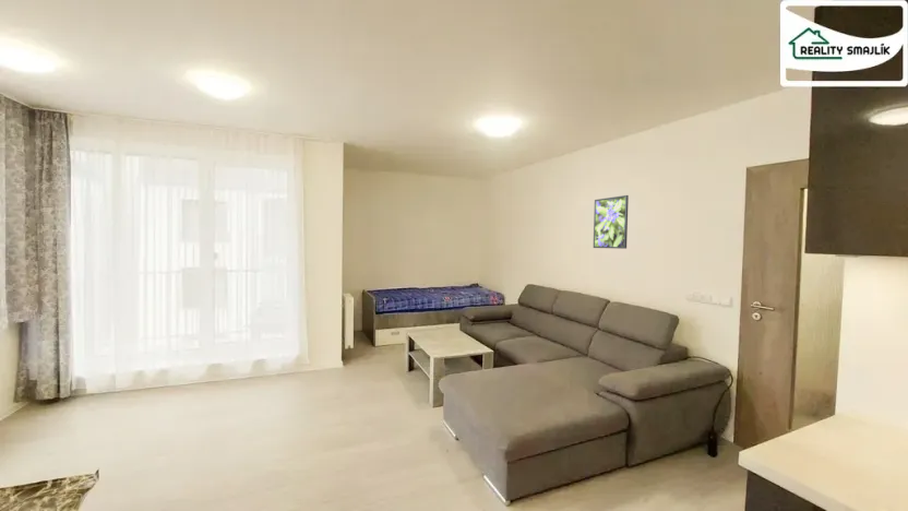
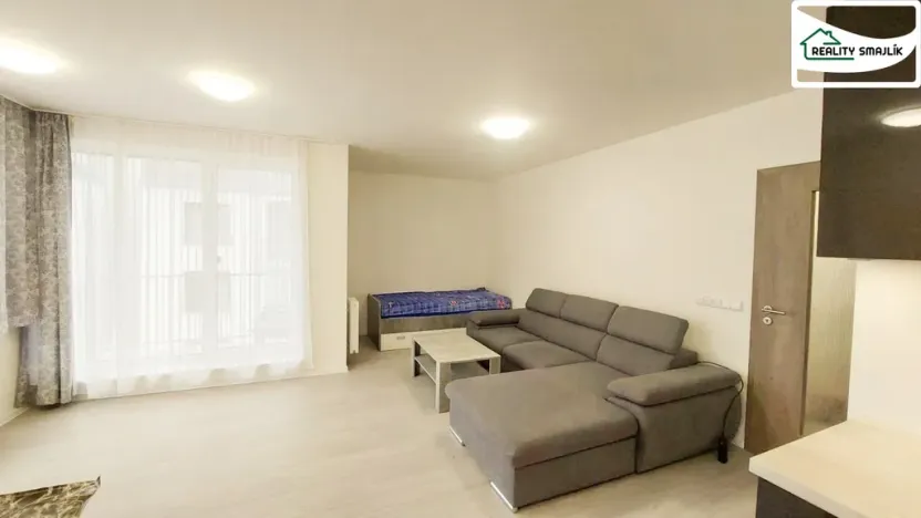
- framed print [593,194,630,250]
